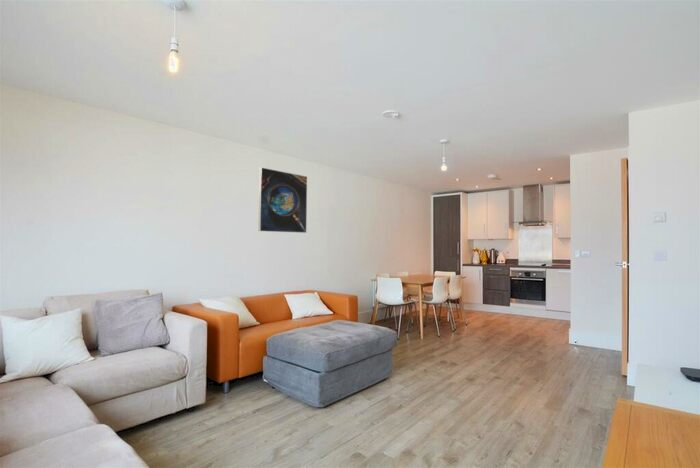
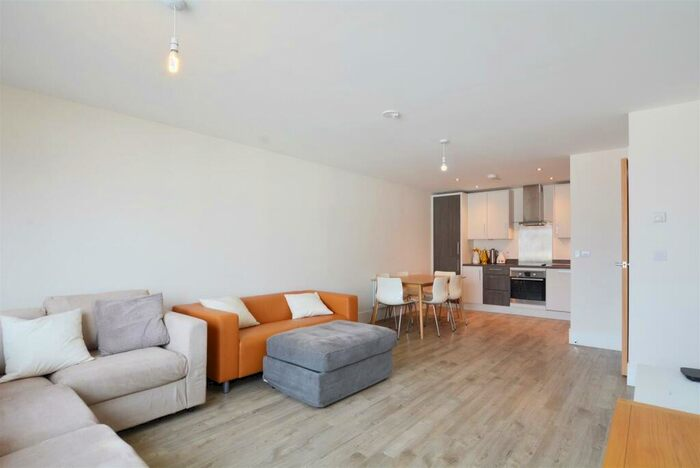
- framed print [258,166,308,234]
